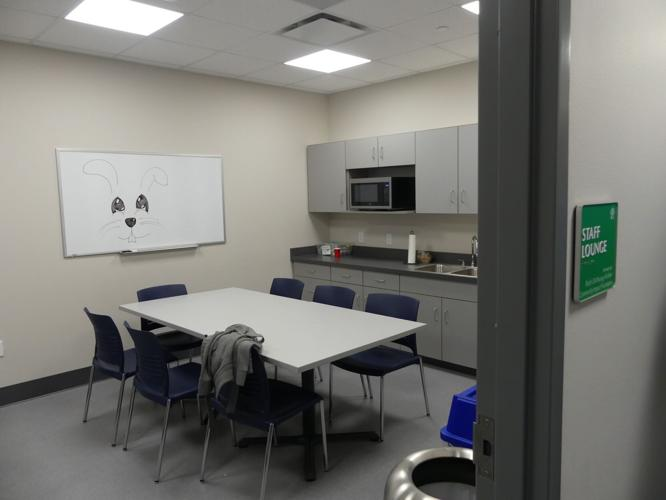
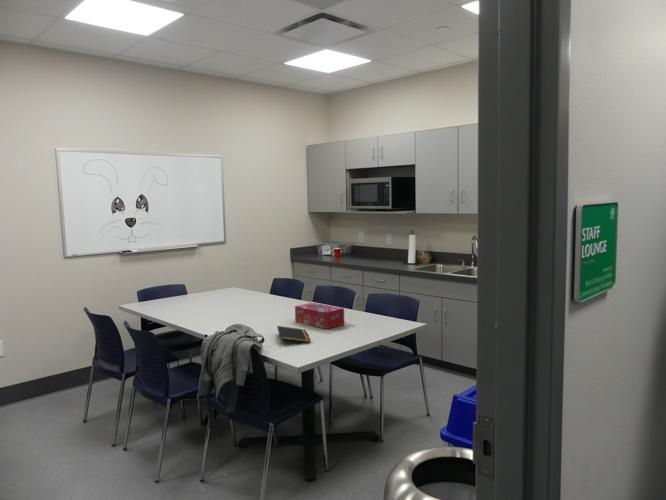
+ notepad [276,325,311,346]
+ tissue box [294,301,345,330]
